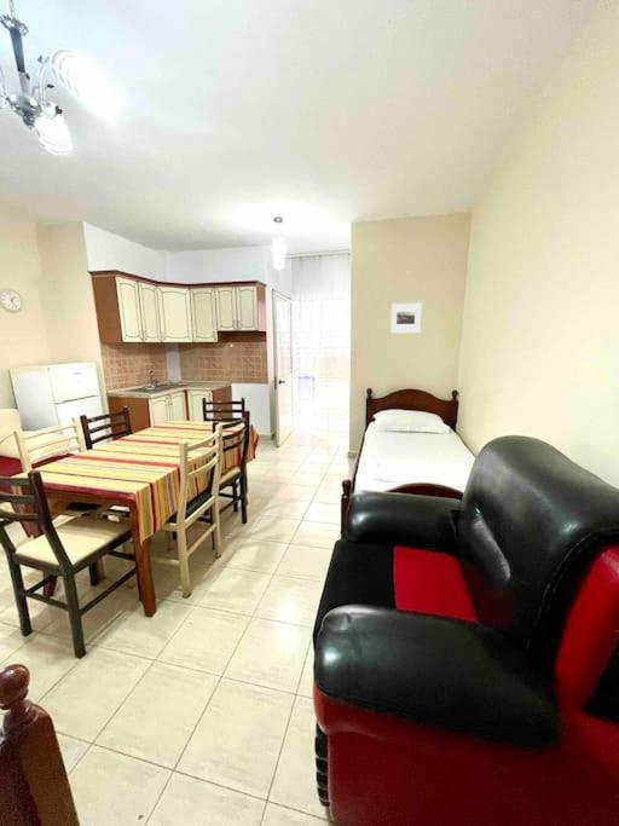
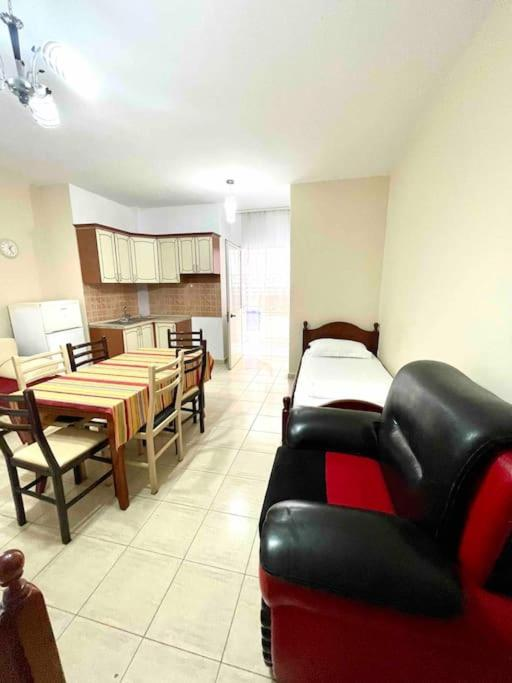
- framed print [389,302,422,334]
